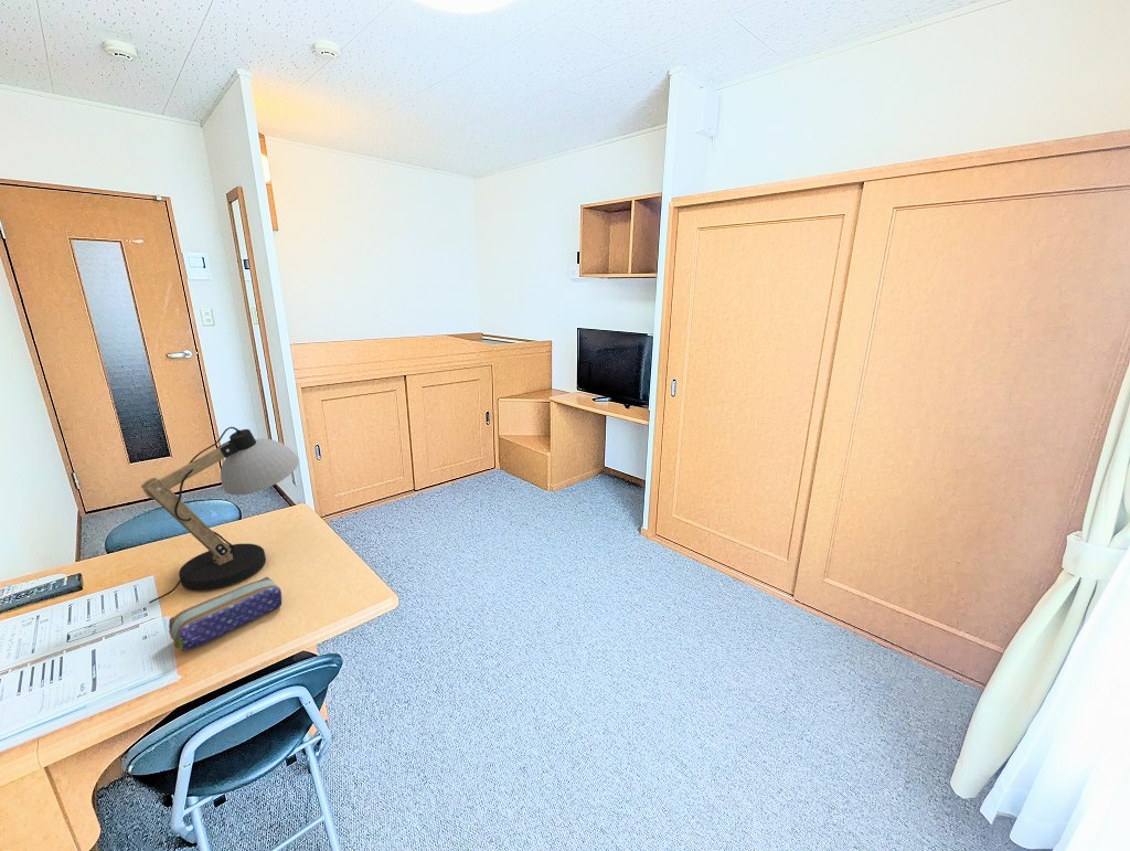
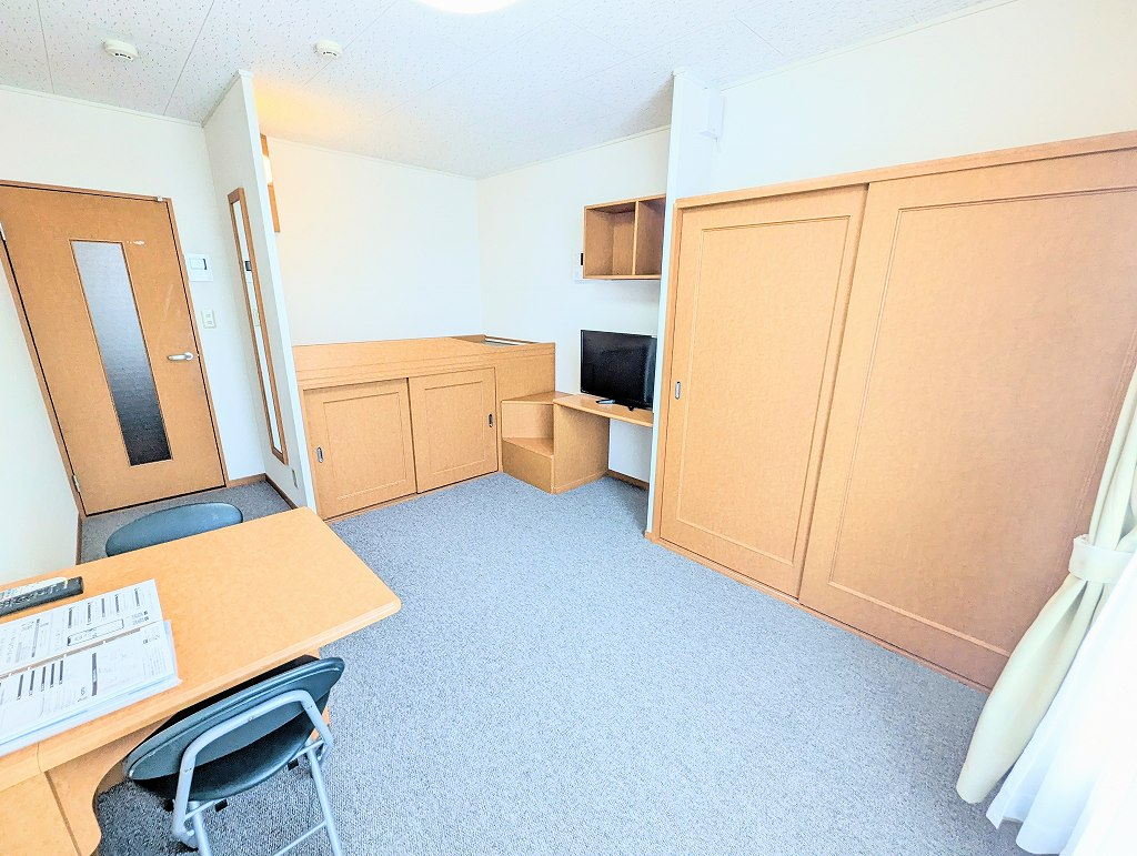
- desk lamp [140,426,300,605]
- pencil case [168,576,282,652]
